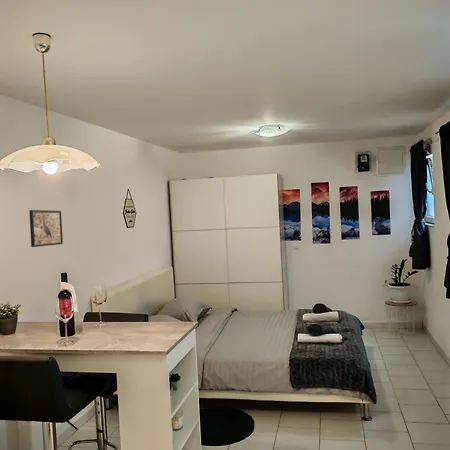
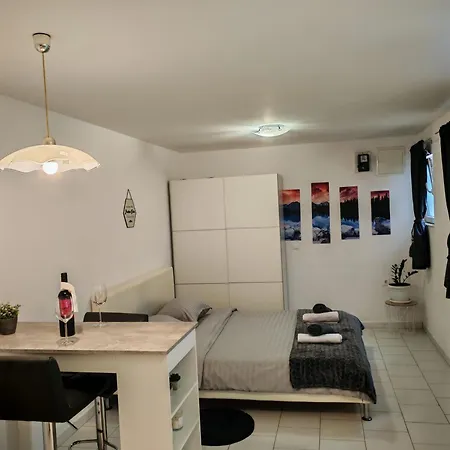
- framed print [28,209,64,248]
